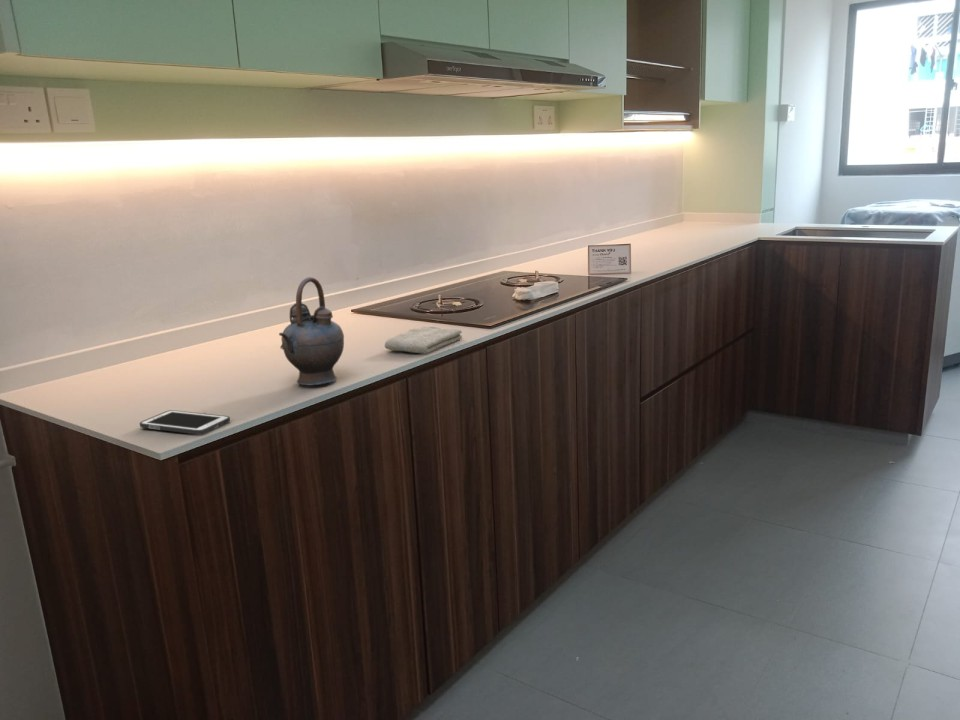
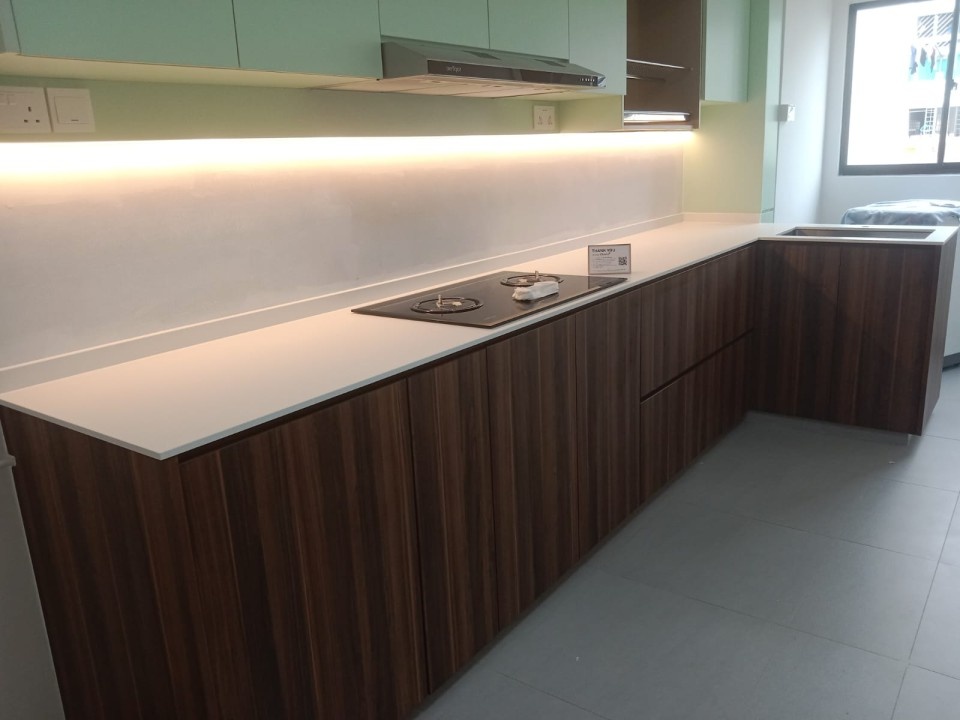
- teapot [278,276,345,386]
- cell phone [139,409,231,436]
- washcloth [384,326,463,355]
